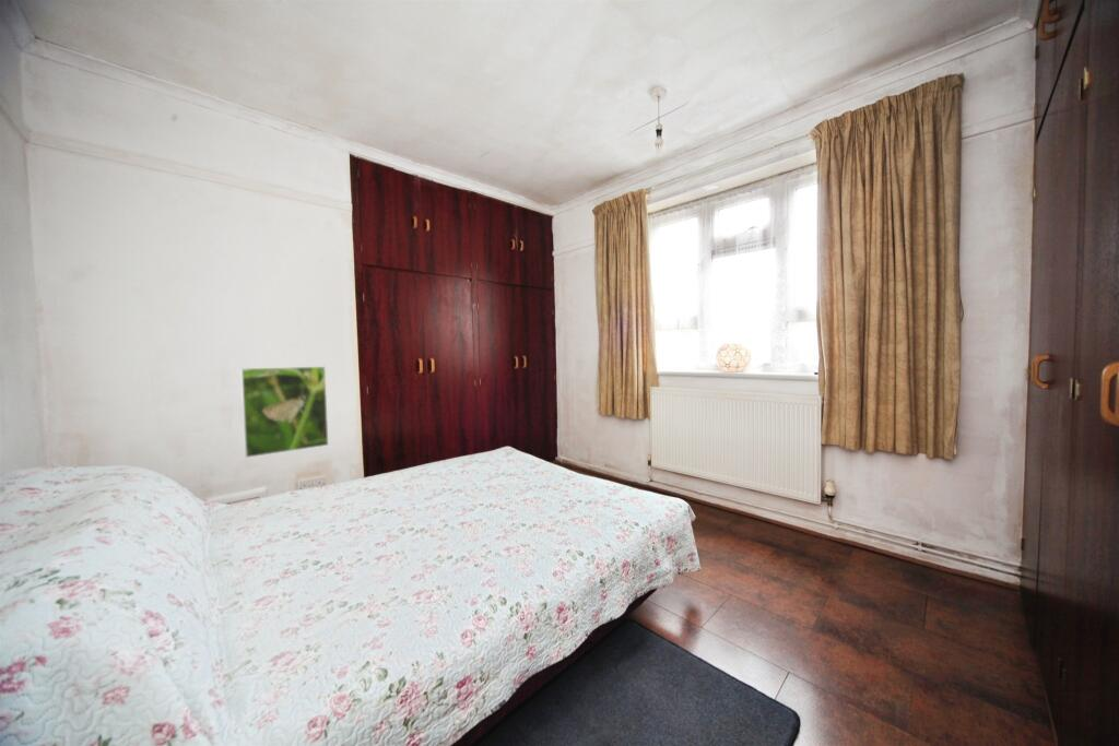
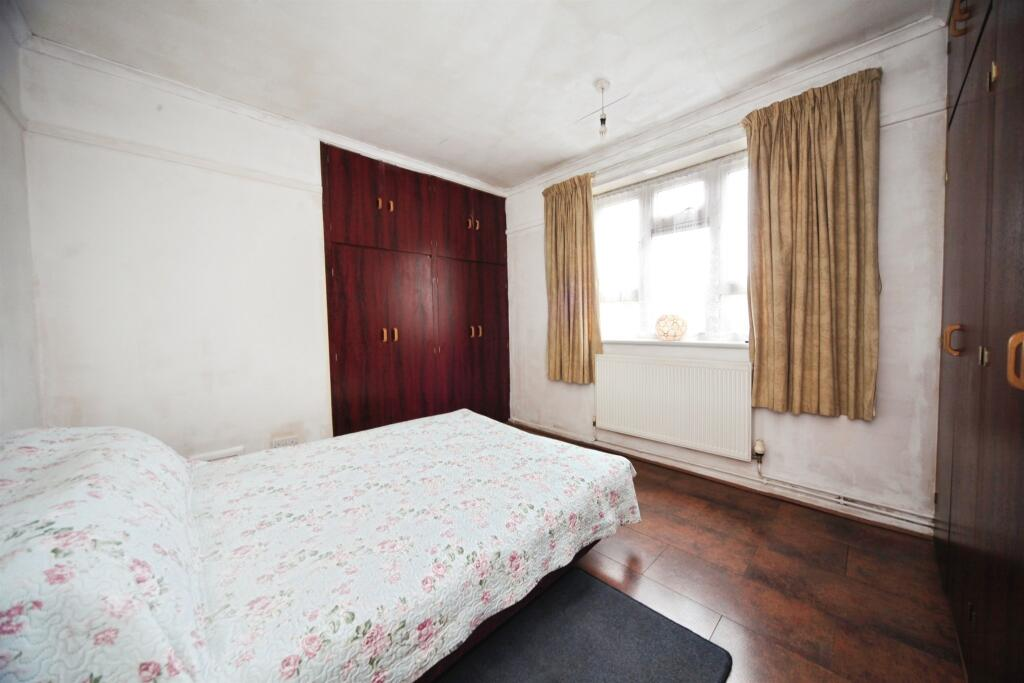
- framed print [239,366,329,459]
